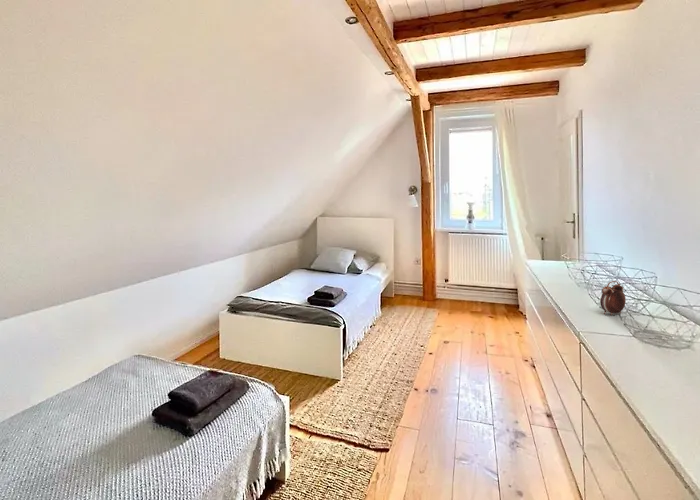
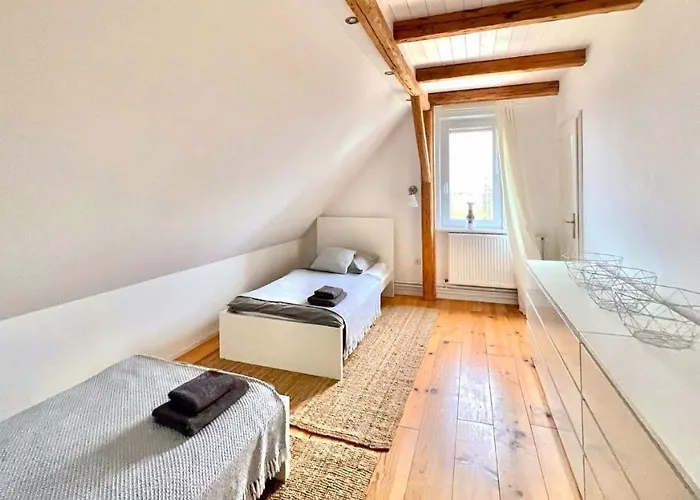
- alarm clock [599,280,627,316]
